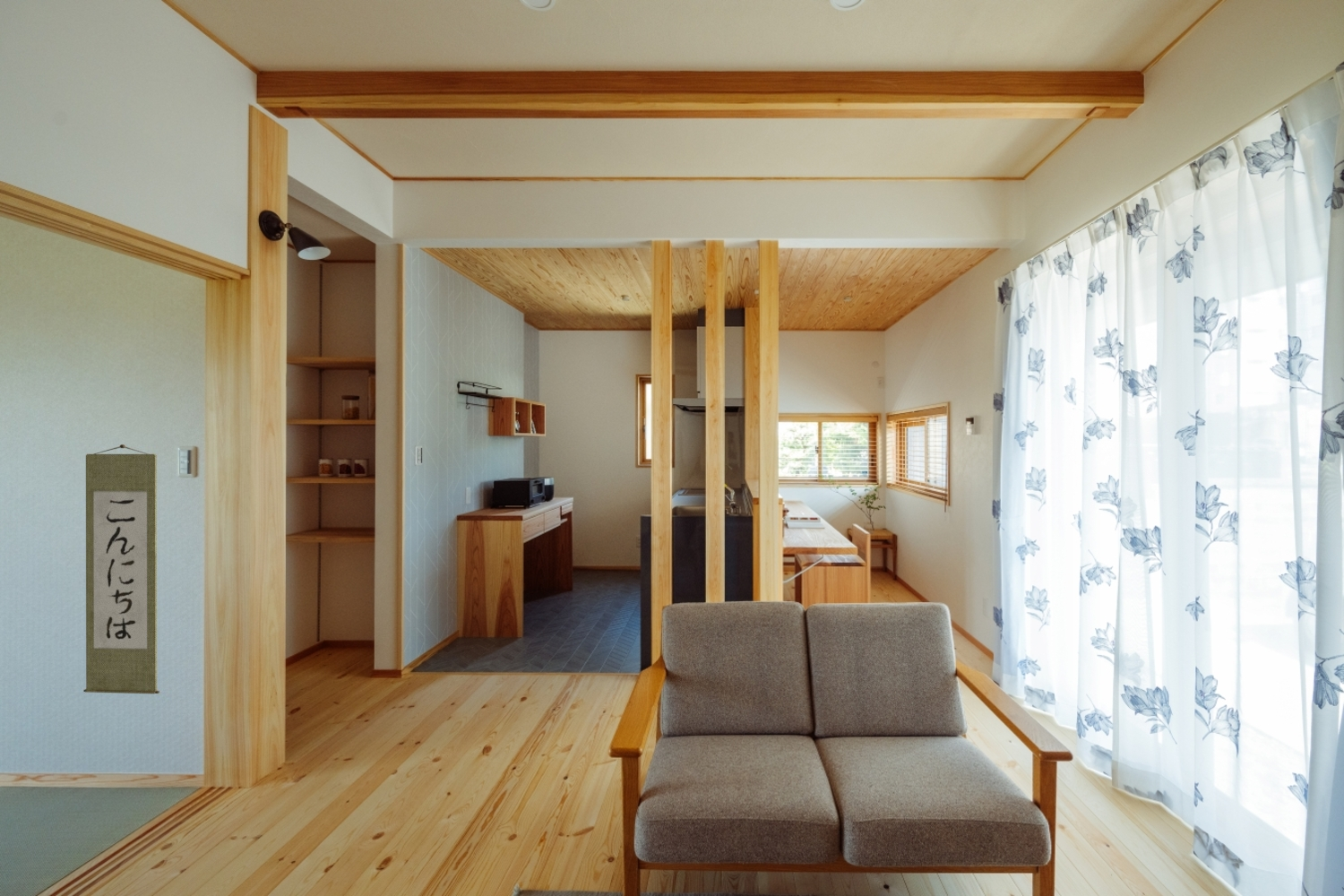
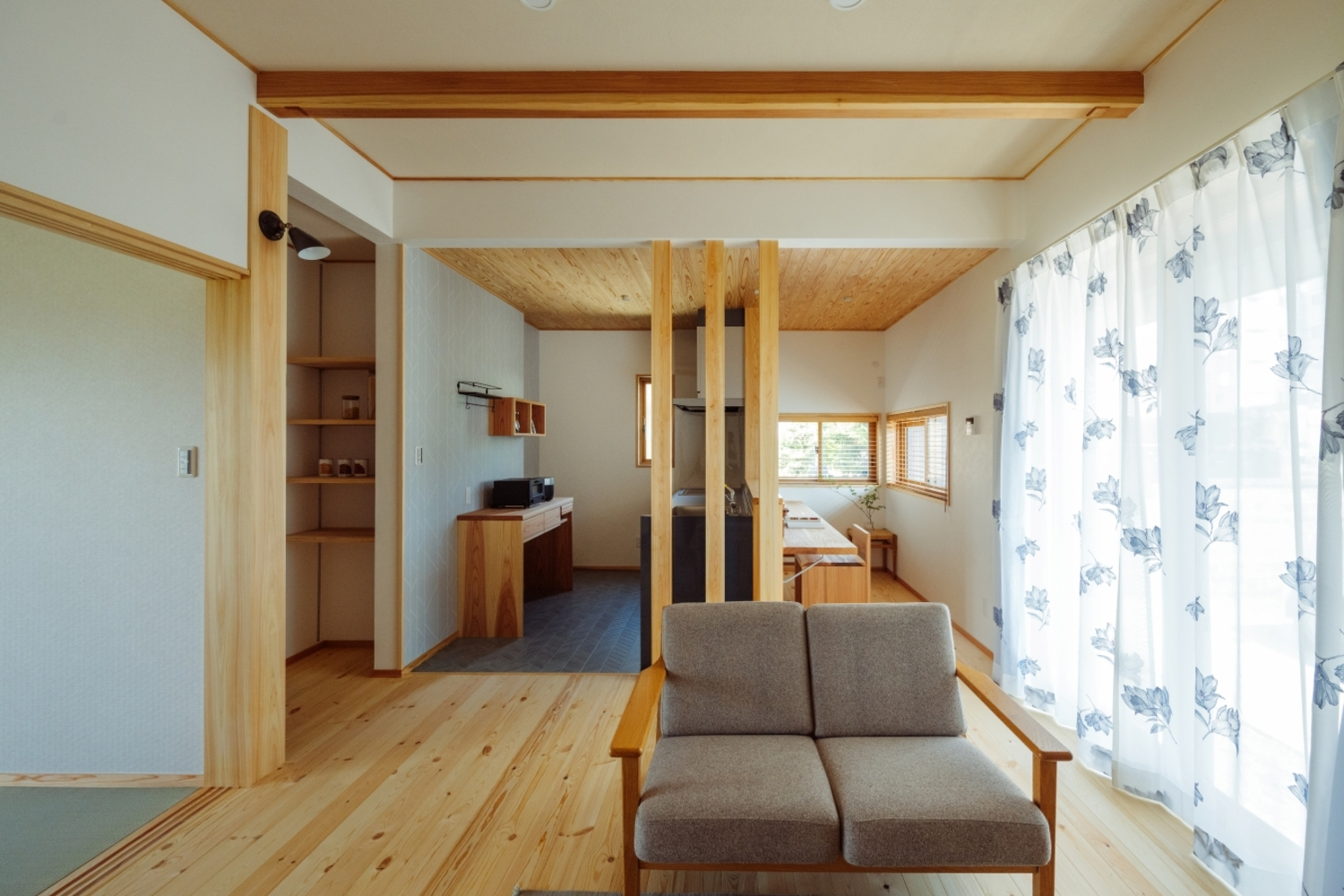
- wall scroll [82,444,160,694]
